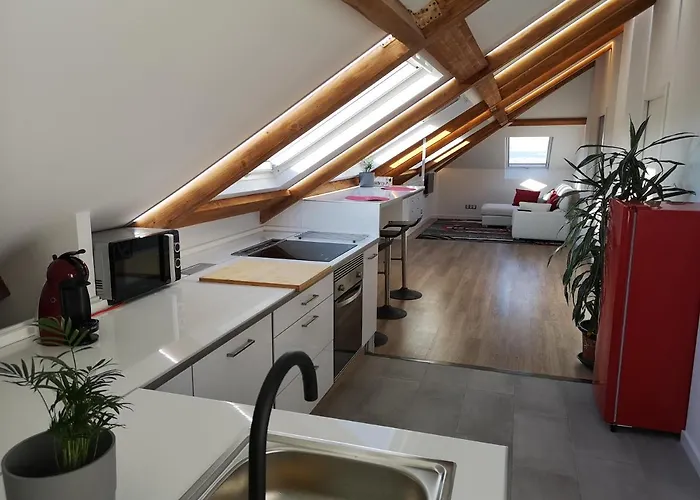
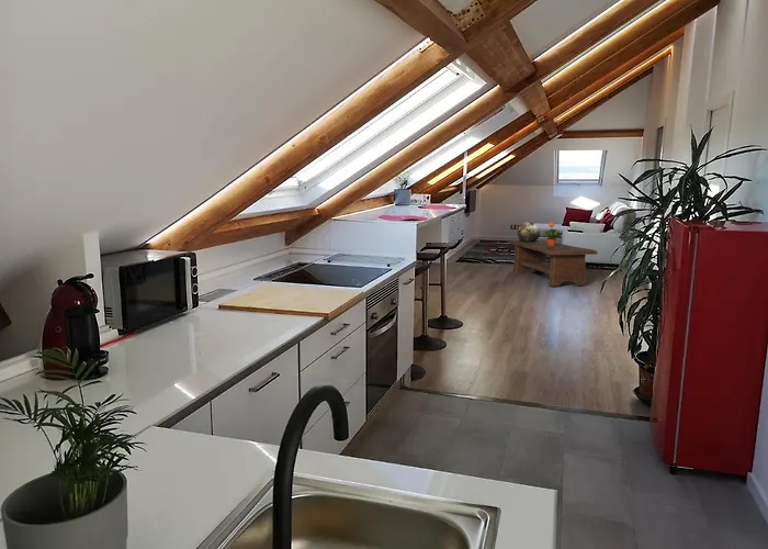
+ potted plant [541,221,563,247]
+ coffee table [509,239,599,288]
+ decorative sphere [516,221,541,242]
